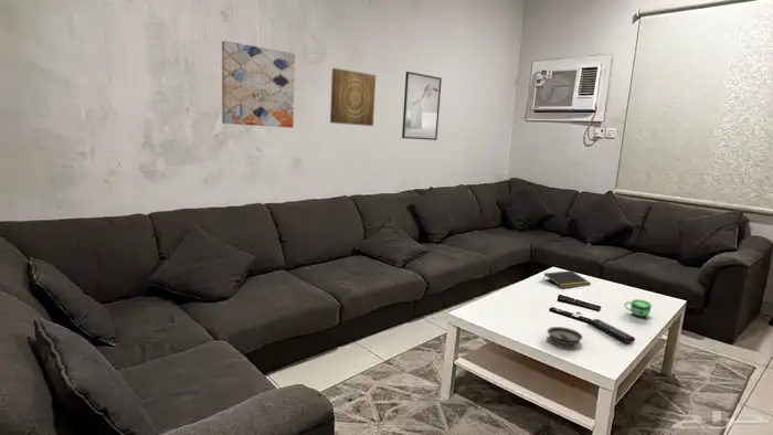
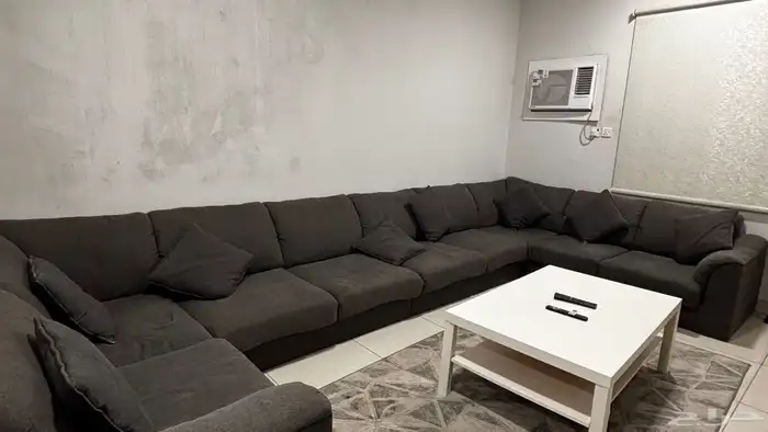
- wall art [329,67,377,127]
- saucer [547,326,584,346]
- remote control [587,318,636,344]
- wall art [221,40,296,129]
- notepad [542,269,593,289]
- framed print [401,71,443,141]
- cup [624,298,653,318]
